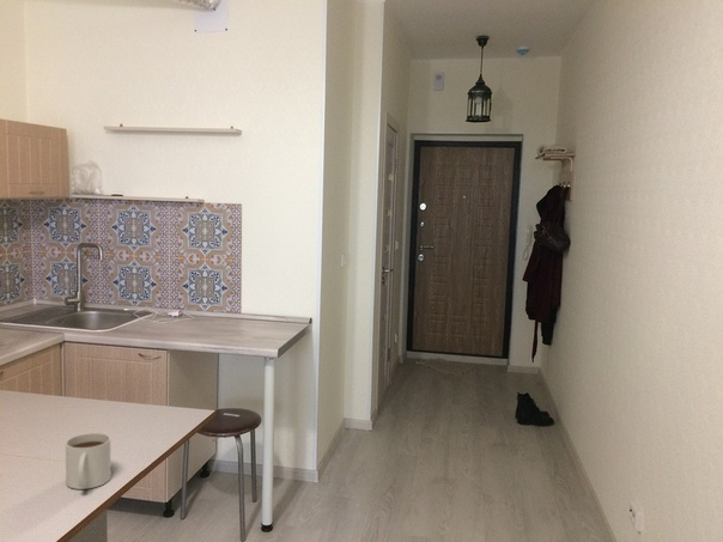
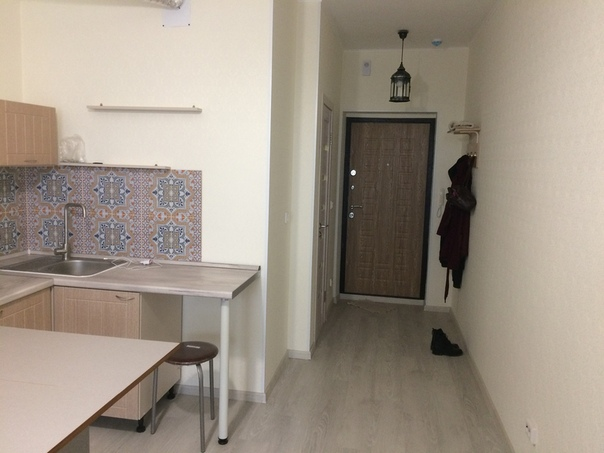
- mug [65,432,111,491]
